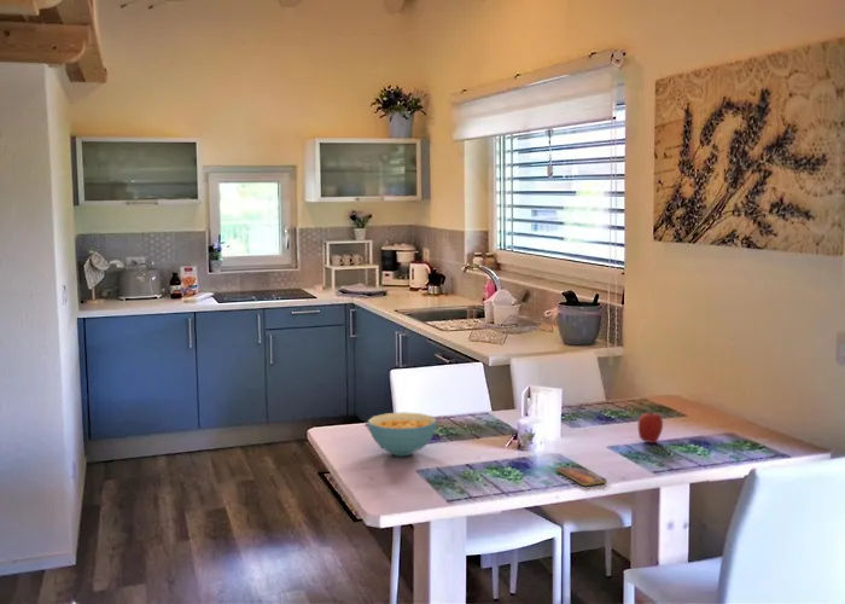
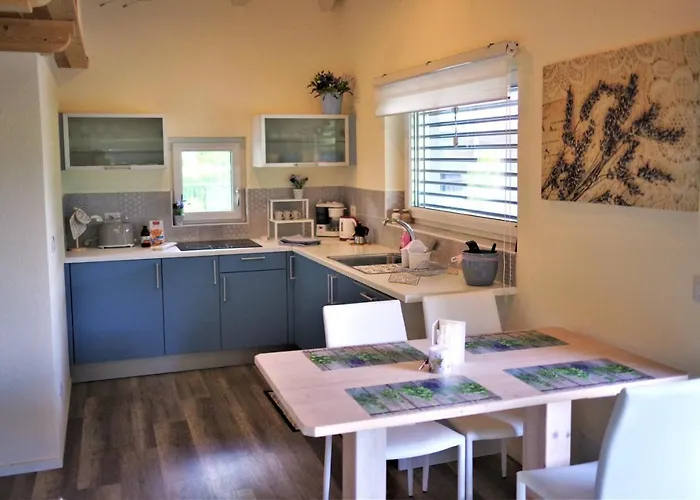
- smartphone [555,464,608,487]
- fruit [636,408,664,445]
- cereal bowl [367,411,438,457]
